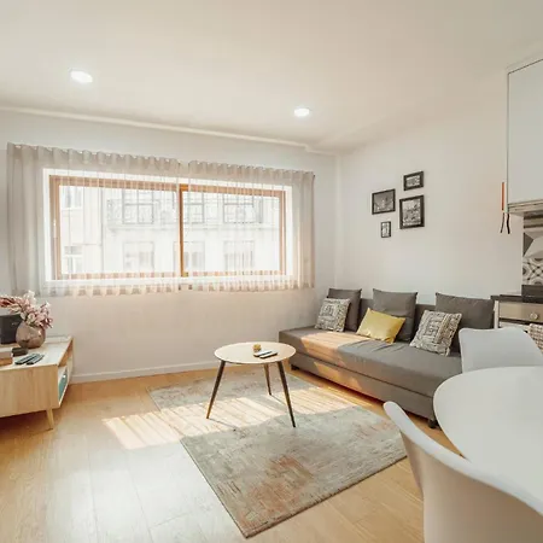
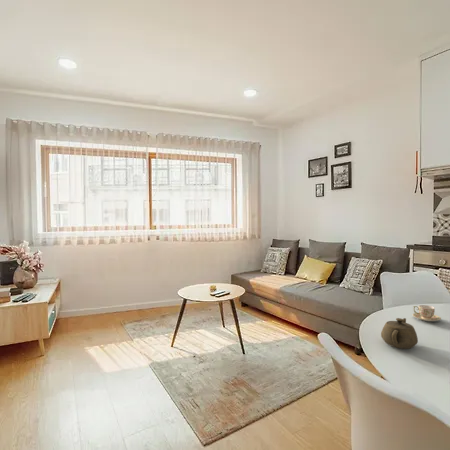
+ teapot [380,317,419,350]
+ teacup [411,304,442,322]
